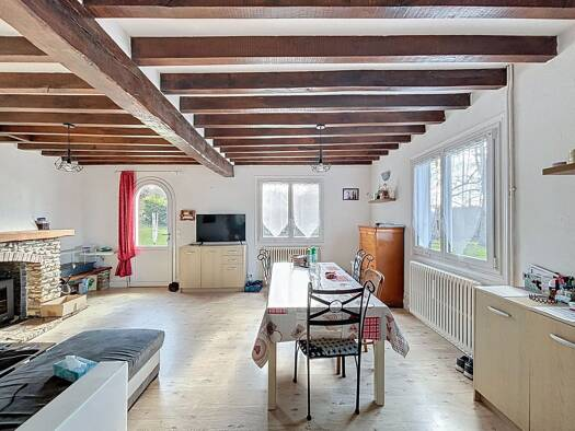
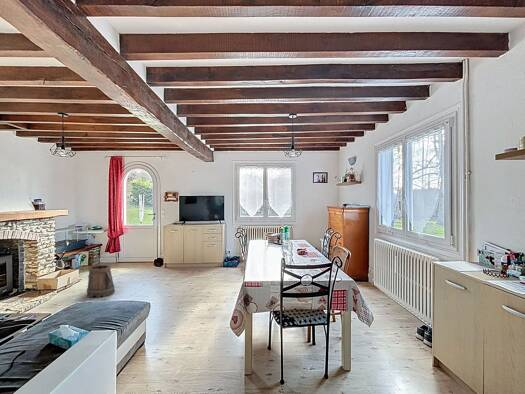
+ bucket [86,264,116,298]
